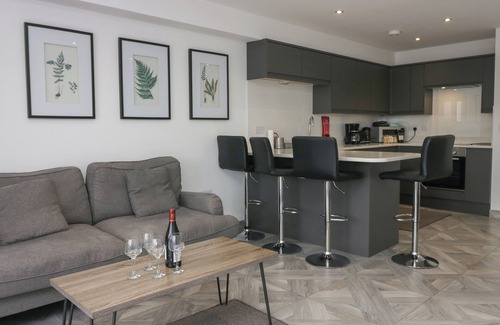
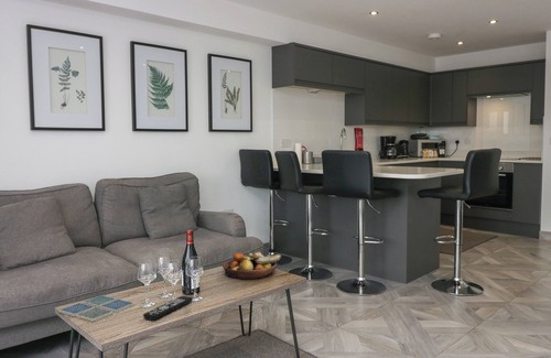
+ fruit bowl [222,251,282,281]
+ drink coaster [57,294,136,323]
+ remote control [142,295,194,322]
